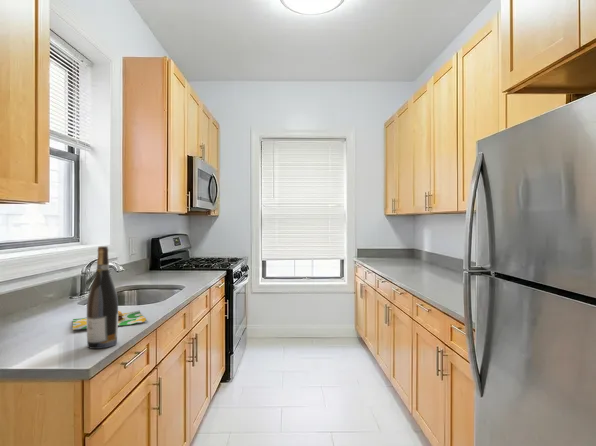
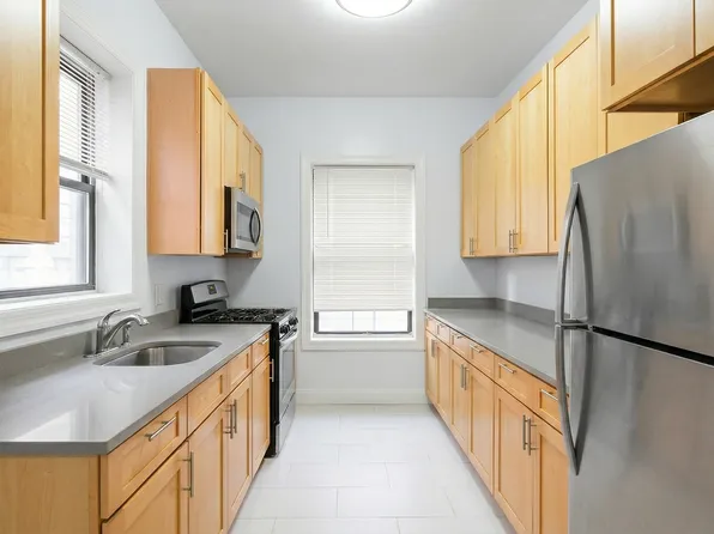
- wine bottle [86,245,119,350]
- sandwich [72,310,148,331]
